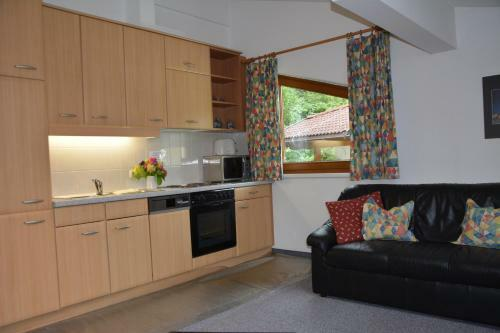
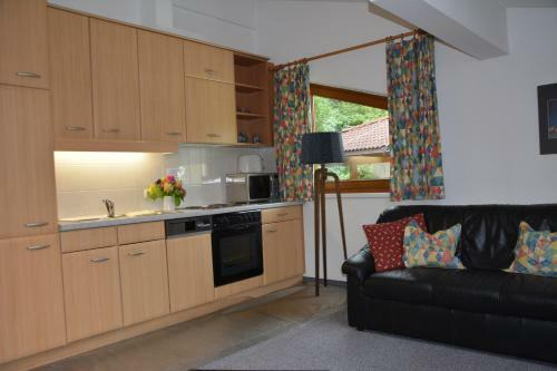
+ floor lamp [299,130,349,297]
